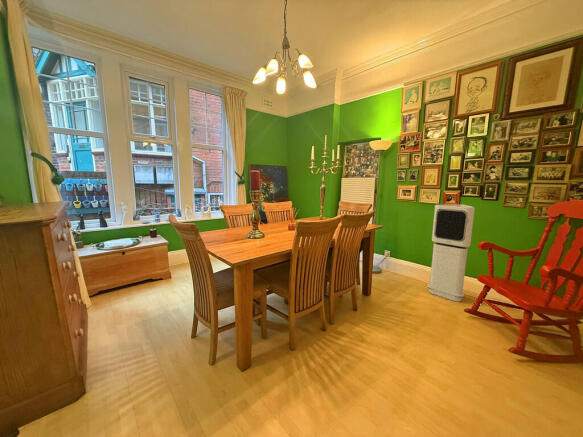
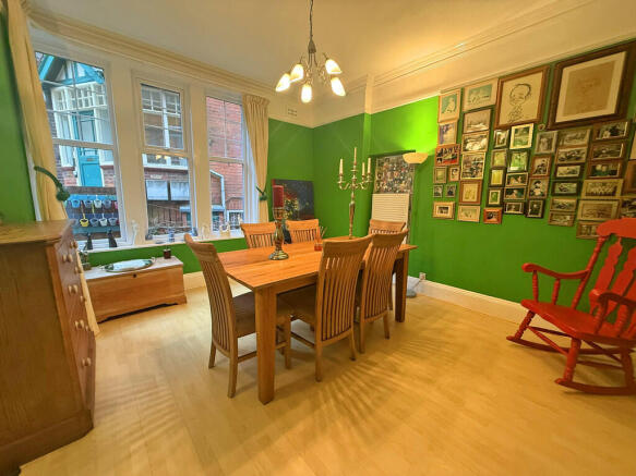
- air purifier [426,203,476,303]
